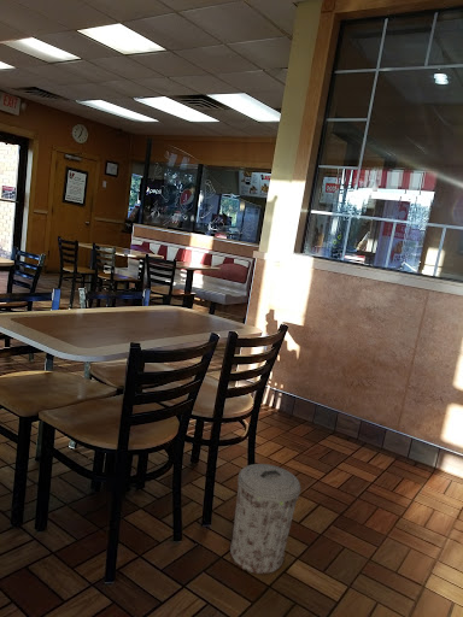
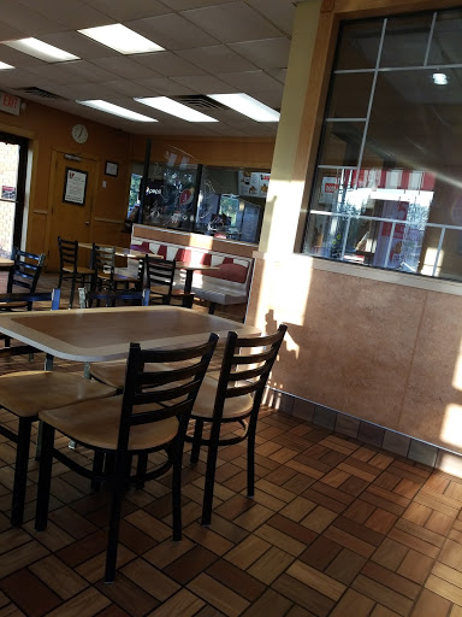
- trash can [229,463,301,575]
